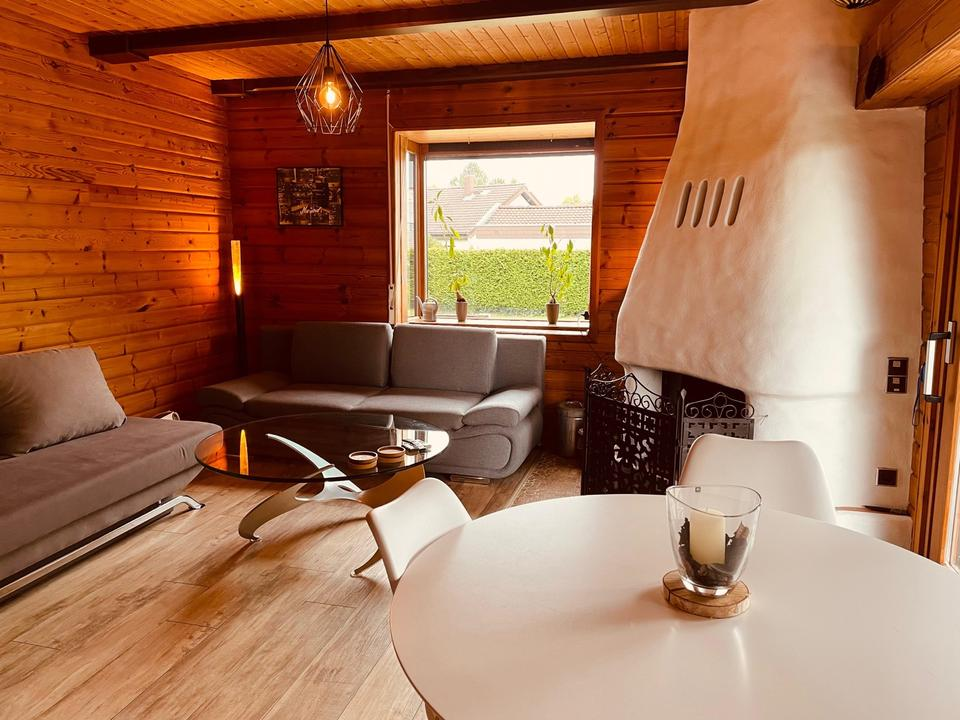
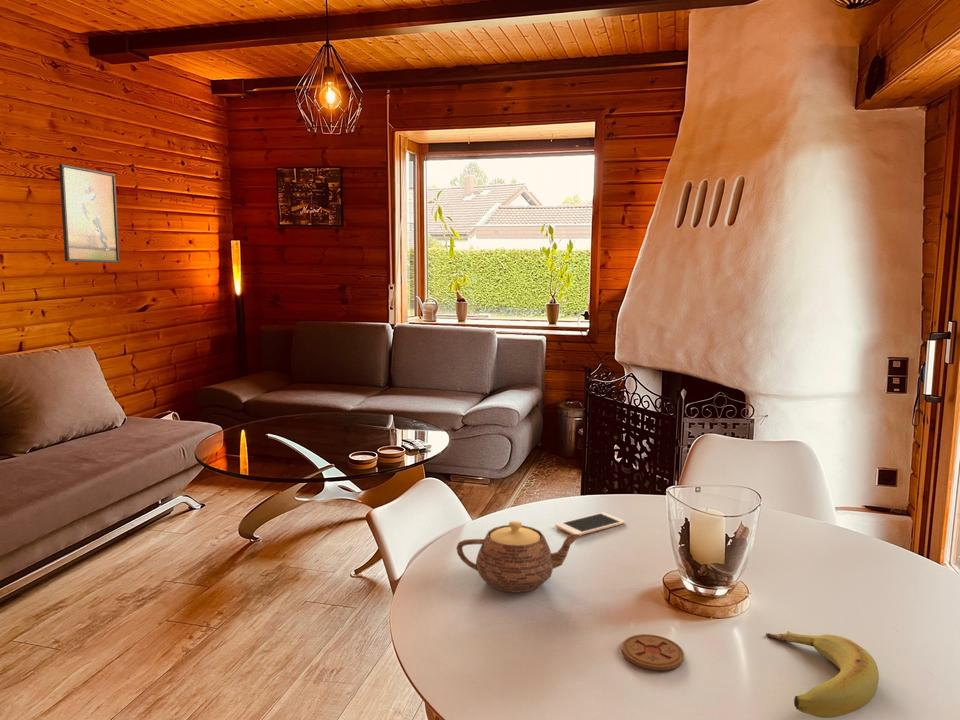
+ coaster [621,633,685,671]
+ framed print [58,163,120,264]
+ banana [765,630,880,719]
+ teapot [455,520,583,594]
+ cell phone [554,511,626,536]
